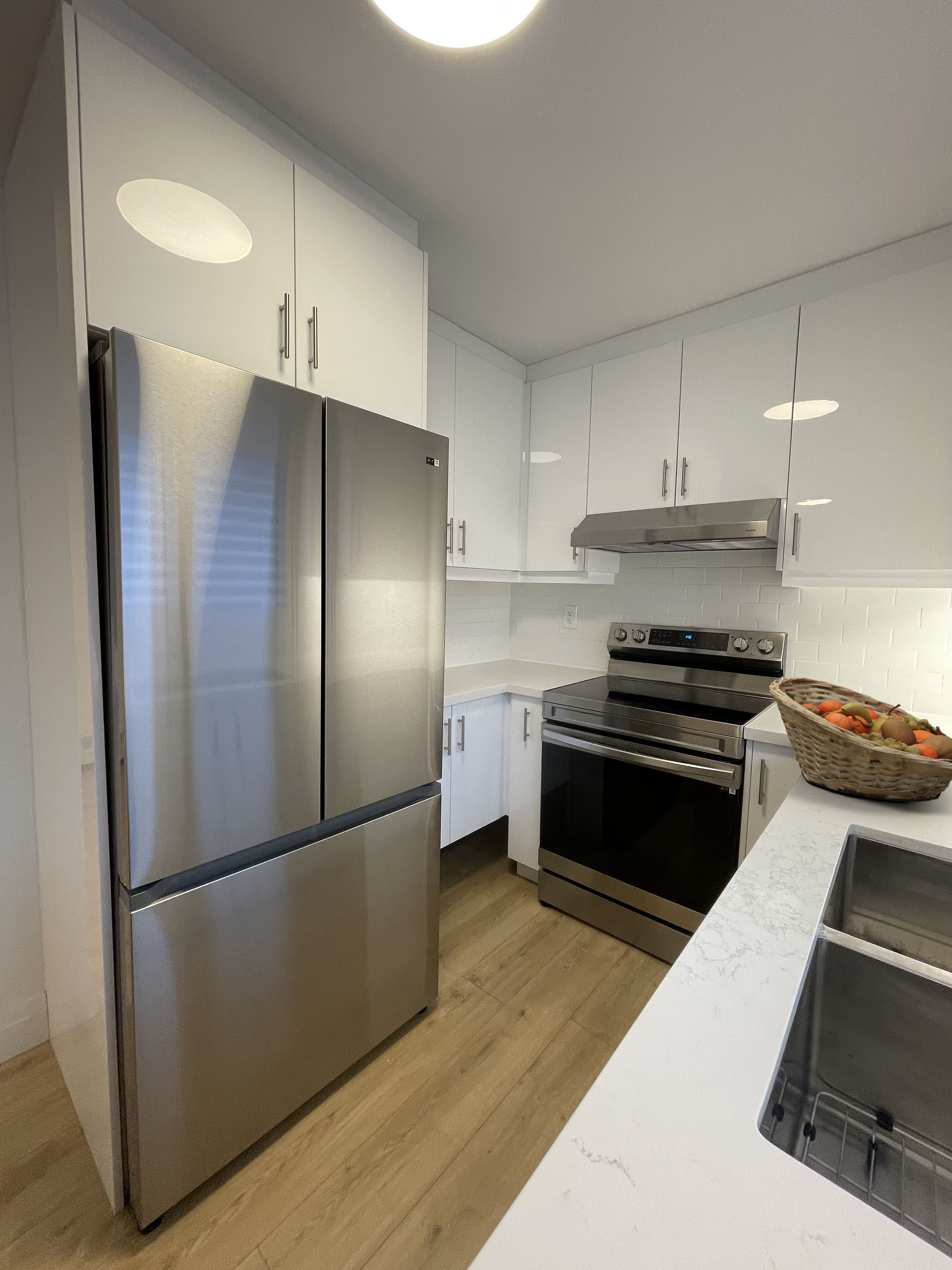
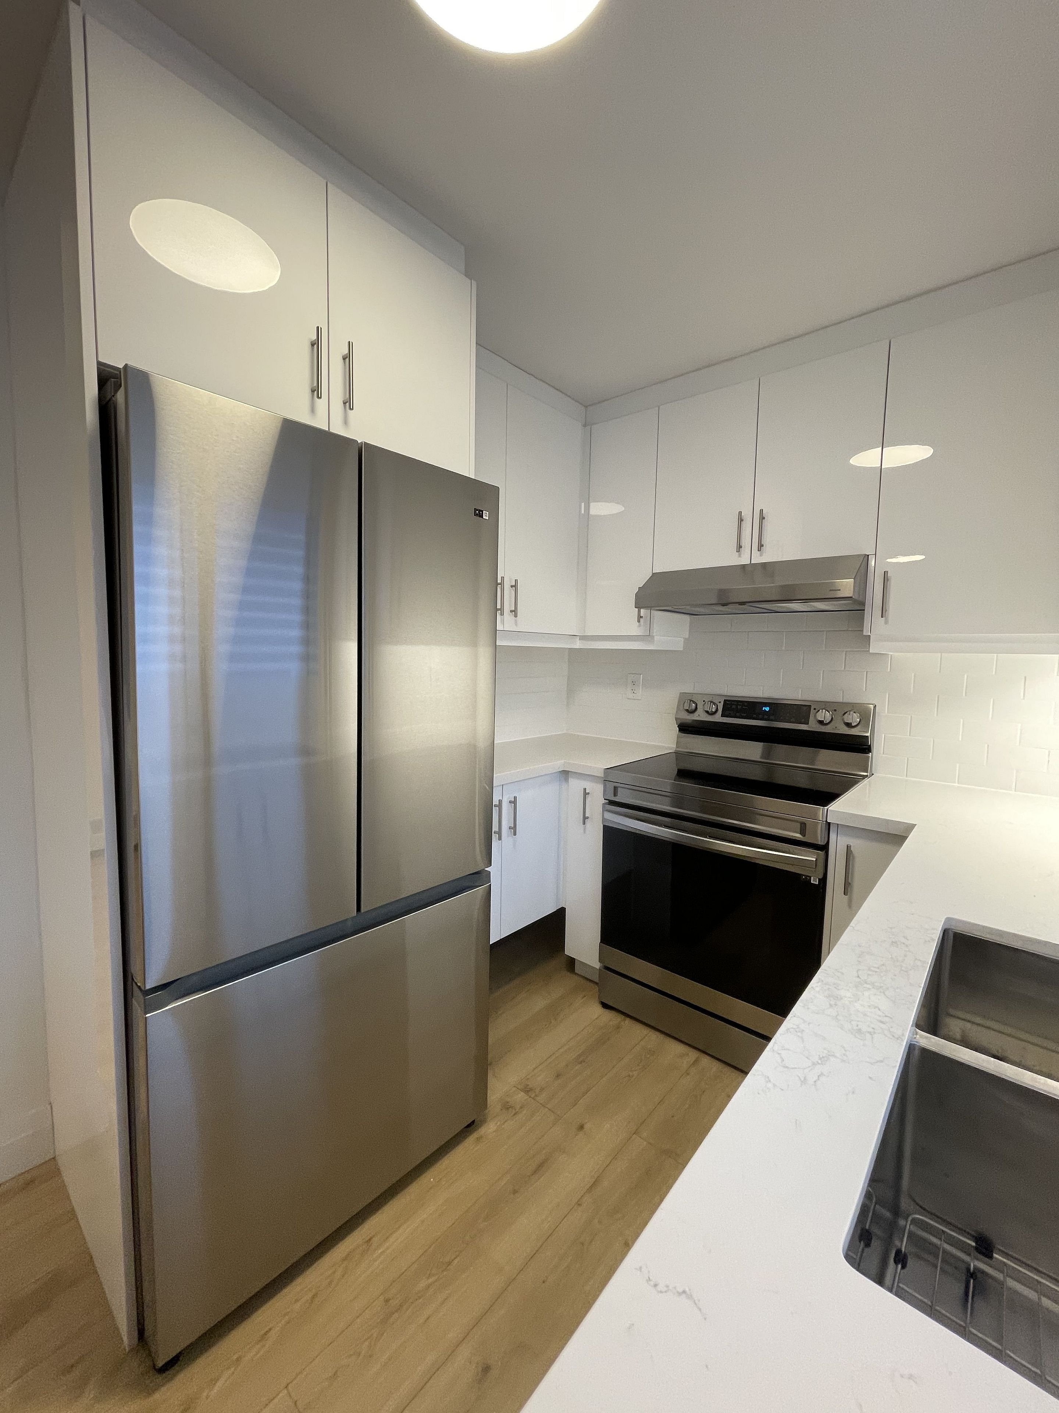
- fruit basket [769,677,952,802]
